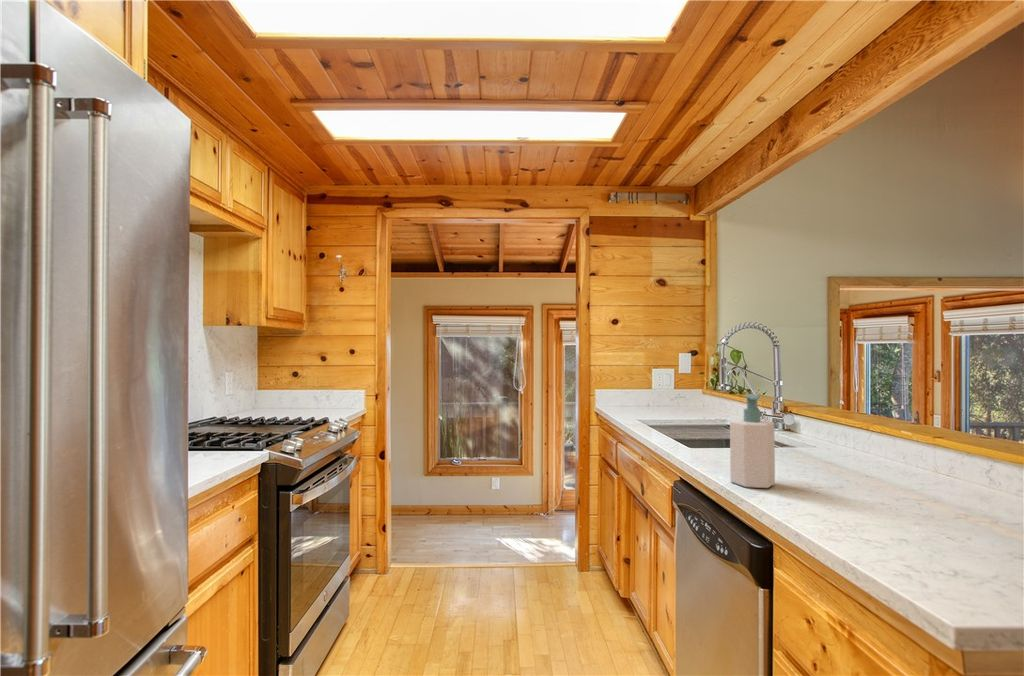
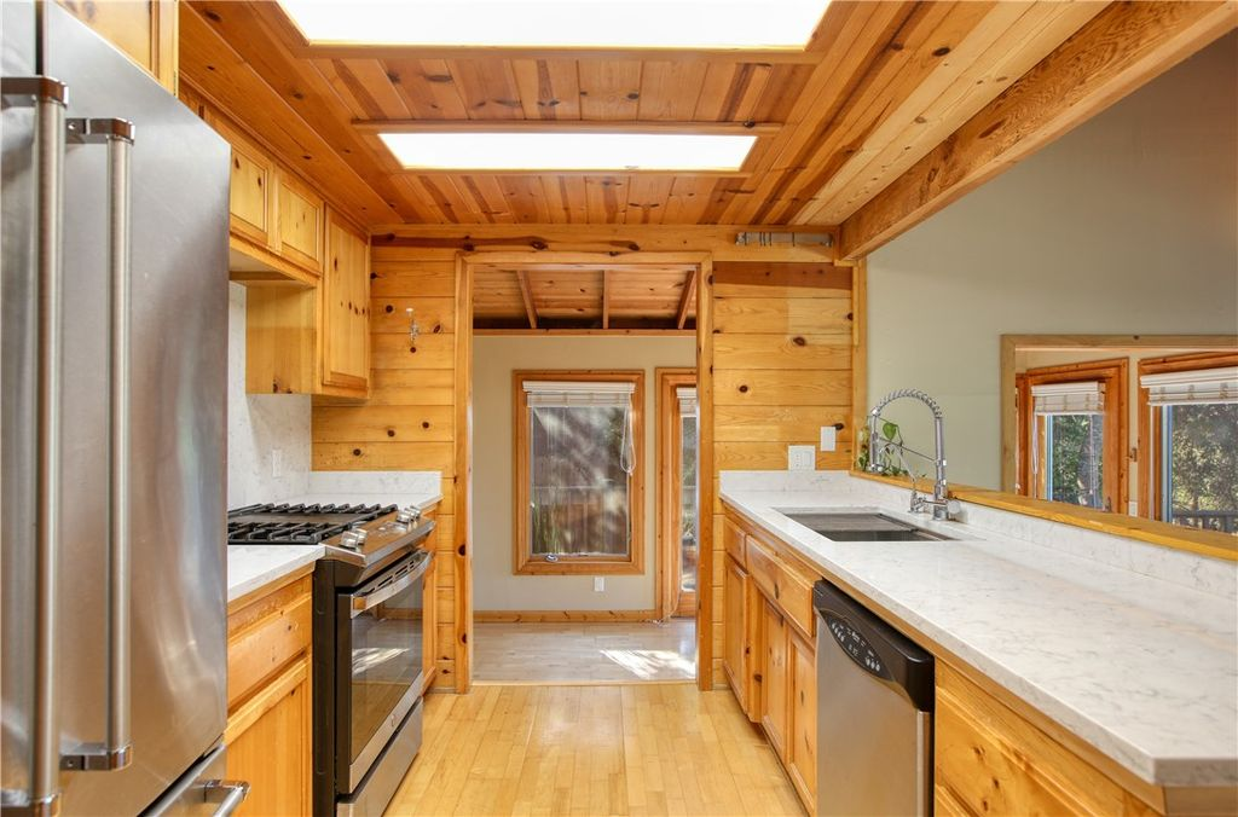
- soap bottle [729,393,776,489]
